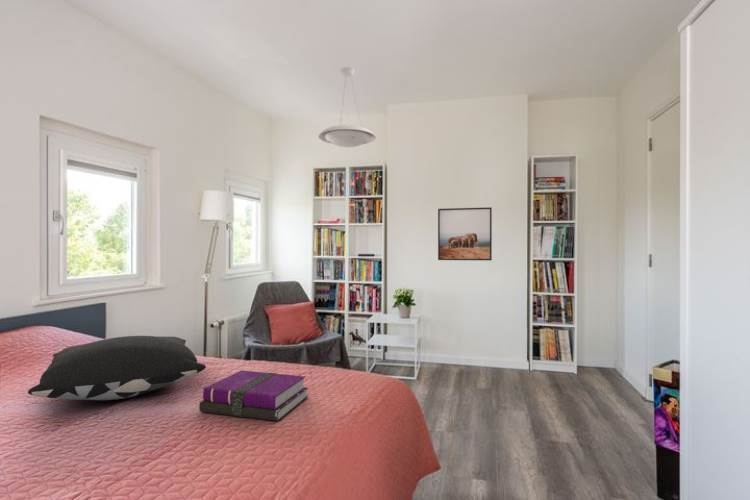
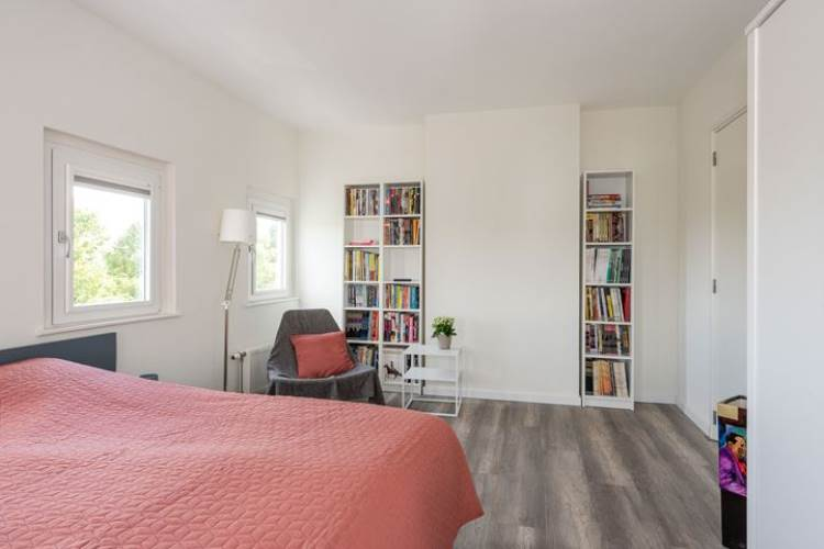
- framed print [437,206,493,261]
- hardback book [198,369,309,422]
- pendant lamp [318,66,377,148]
- pillow [27,335,207,401]
